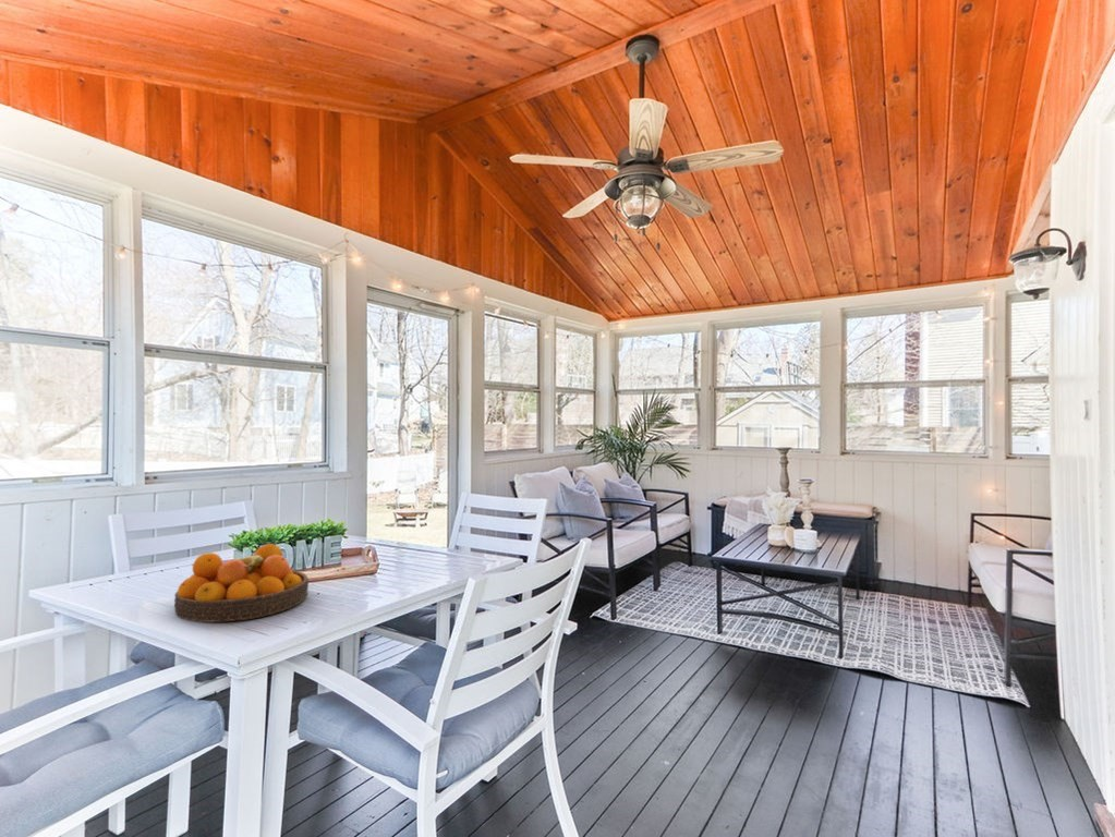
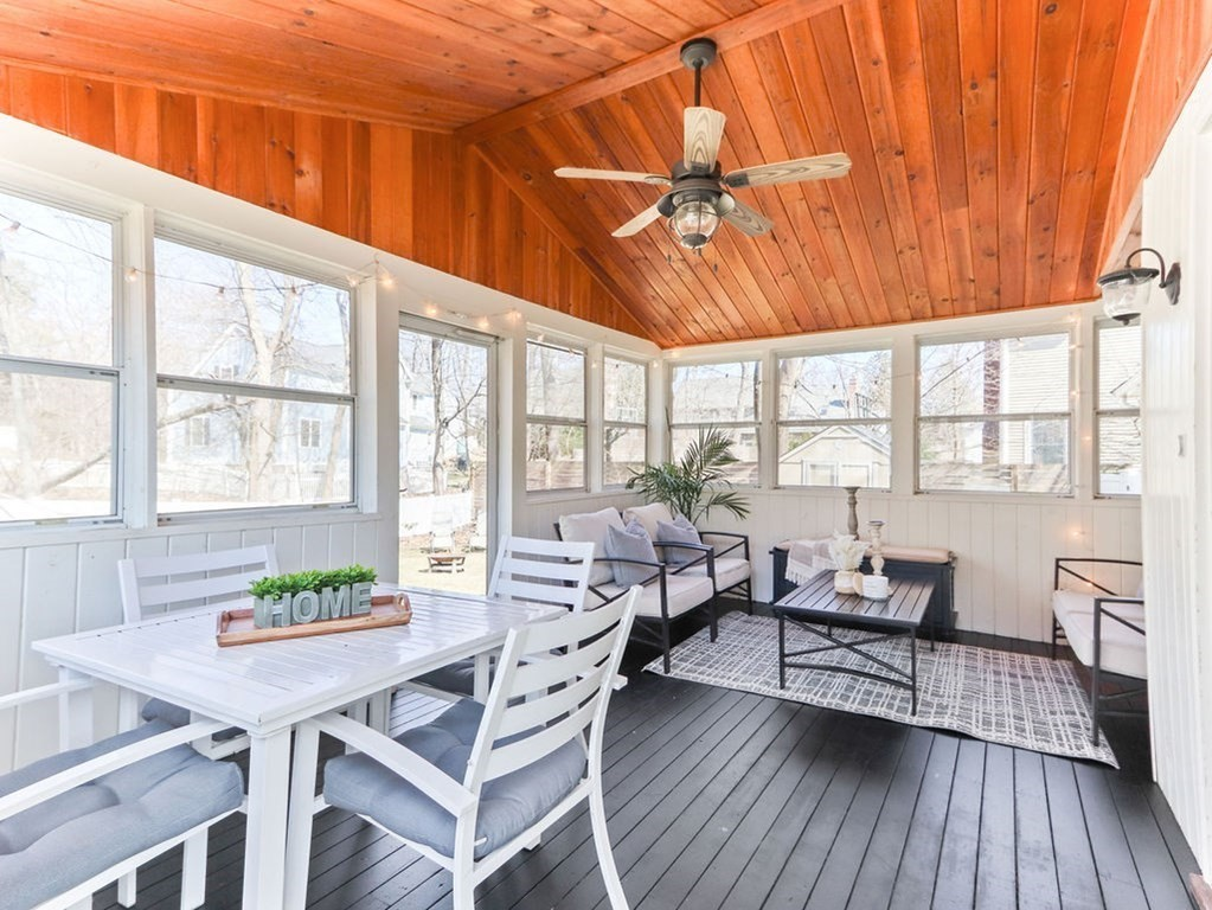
- fruit bowl [173,543,310,623]
